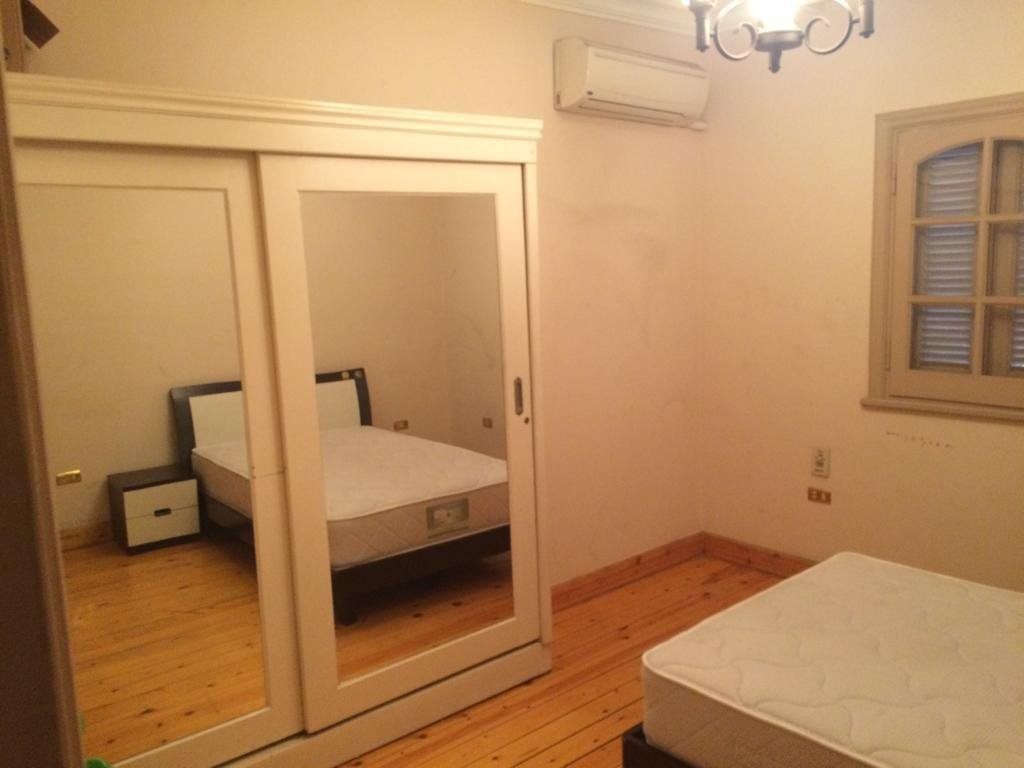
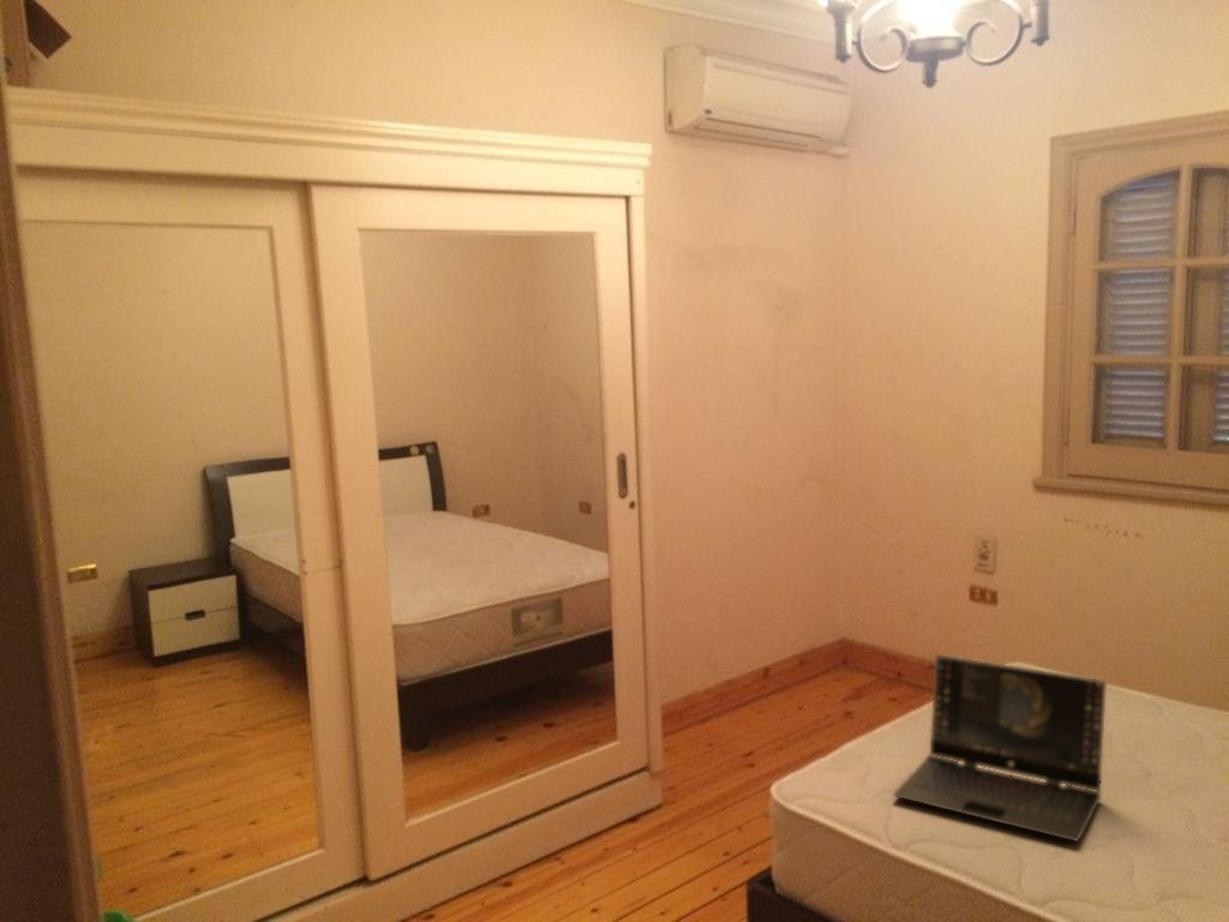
+ laptop [892,653,1108,843]
